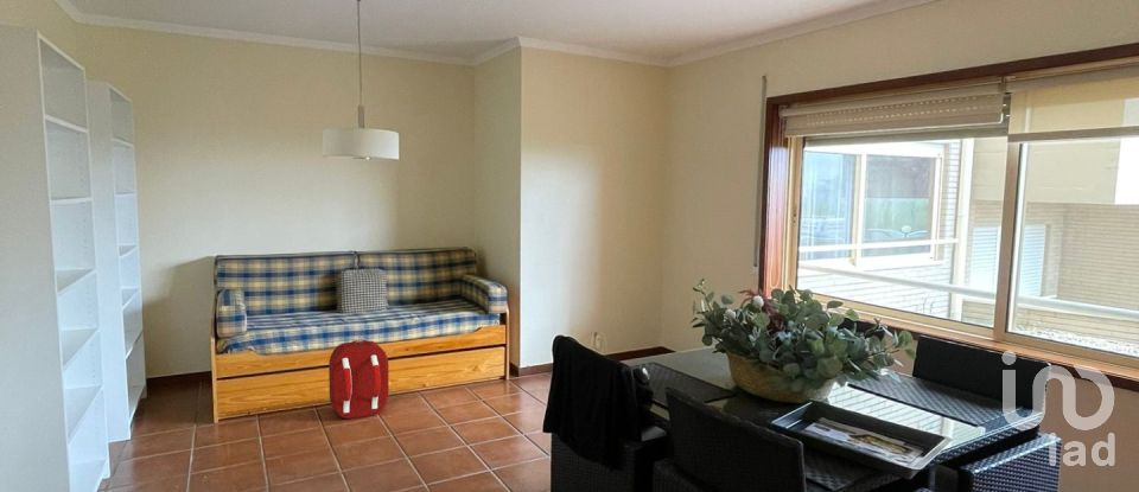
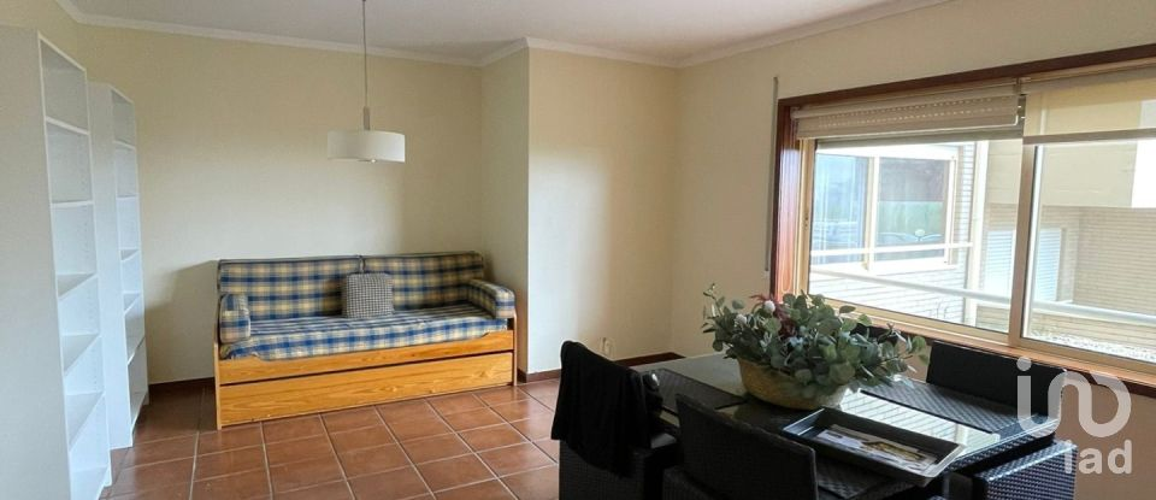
- backpack [326,339,390,420]
